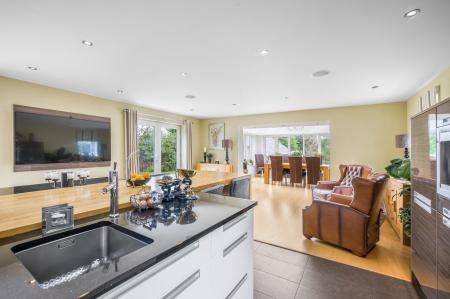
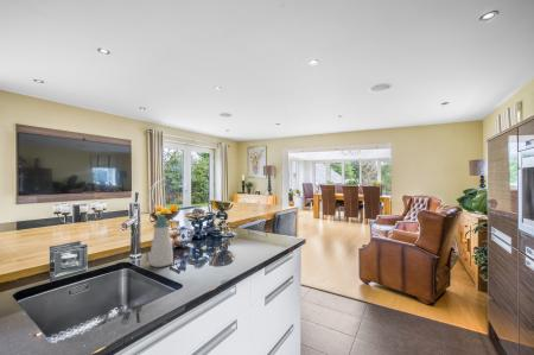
+ soap bottle [150,214,174,268]
